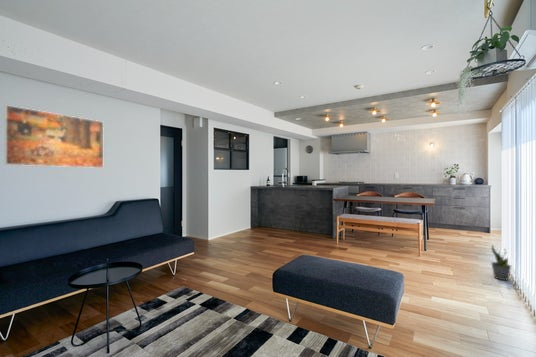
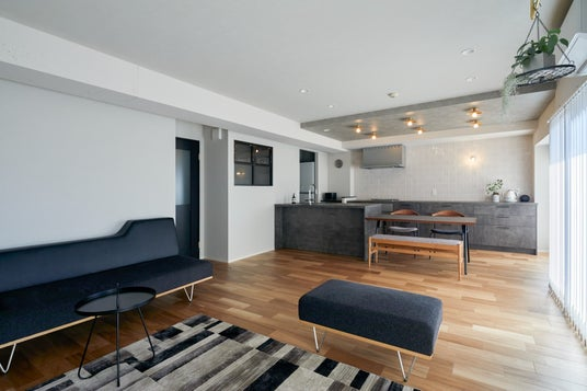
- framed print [4,104,104,169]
- potted plant [490,243,512,281]
